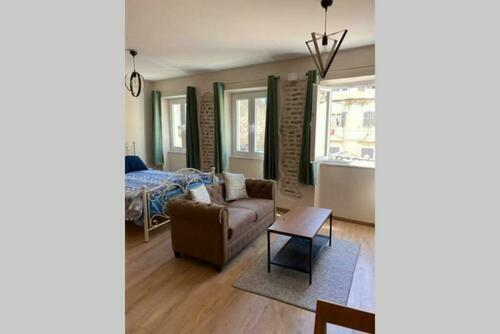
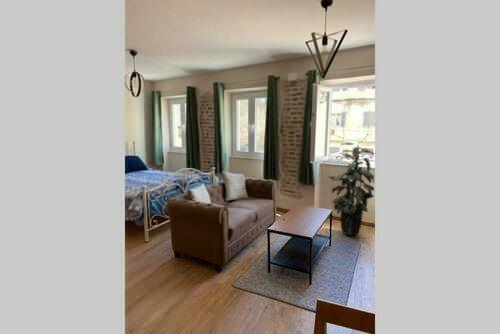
+ indoor plant [327,141,375,236]
